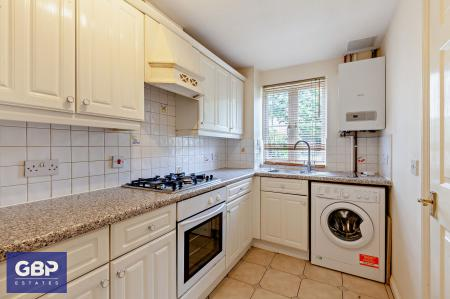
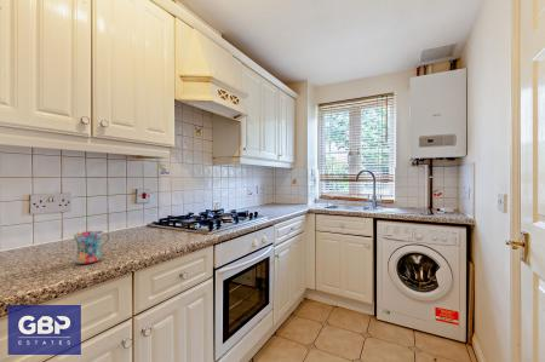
+ mug [71,230,110,265]
